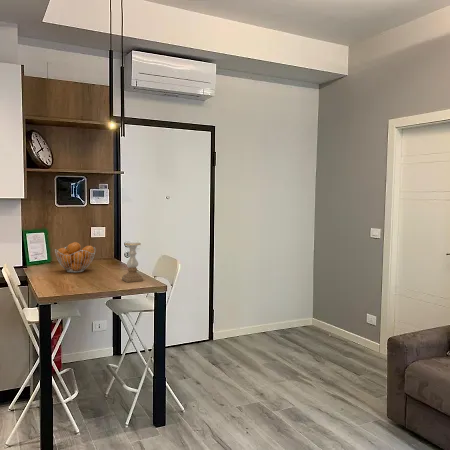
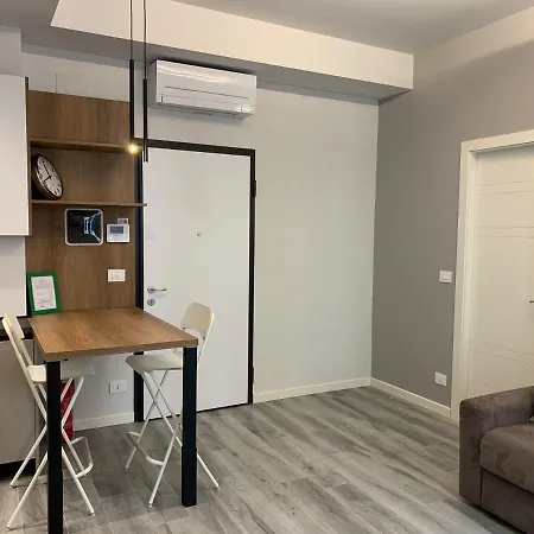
- fruit basket [54,241,96,273]
- candle holder [121,242,144,283]
